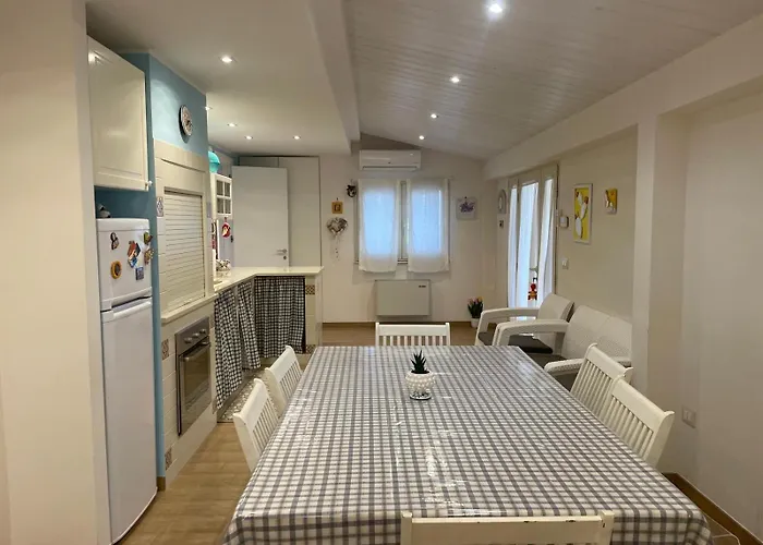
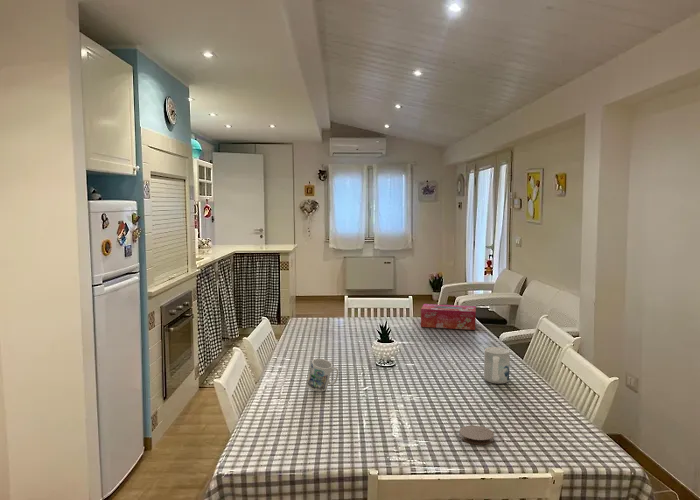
+ mug [306,358,339,393]
+ tissue box [420,303,477,331]
+ coaster [458,425,495,446]
+ mug [483,346,511,385]
